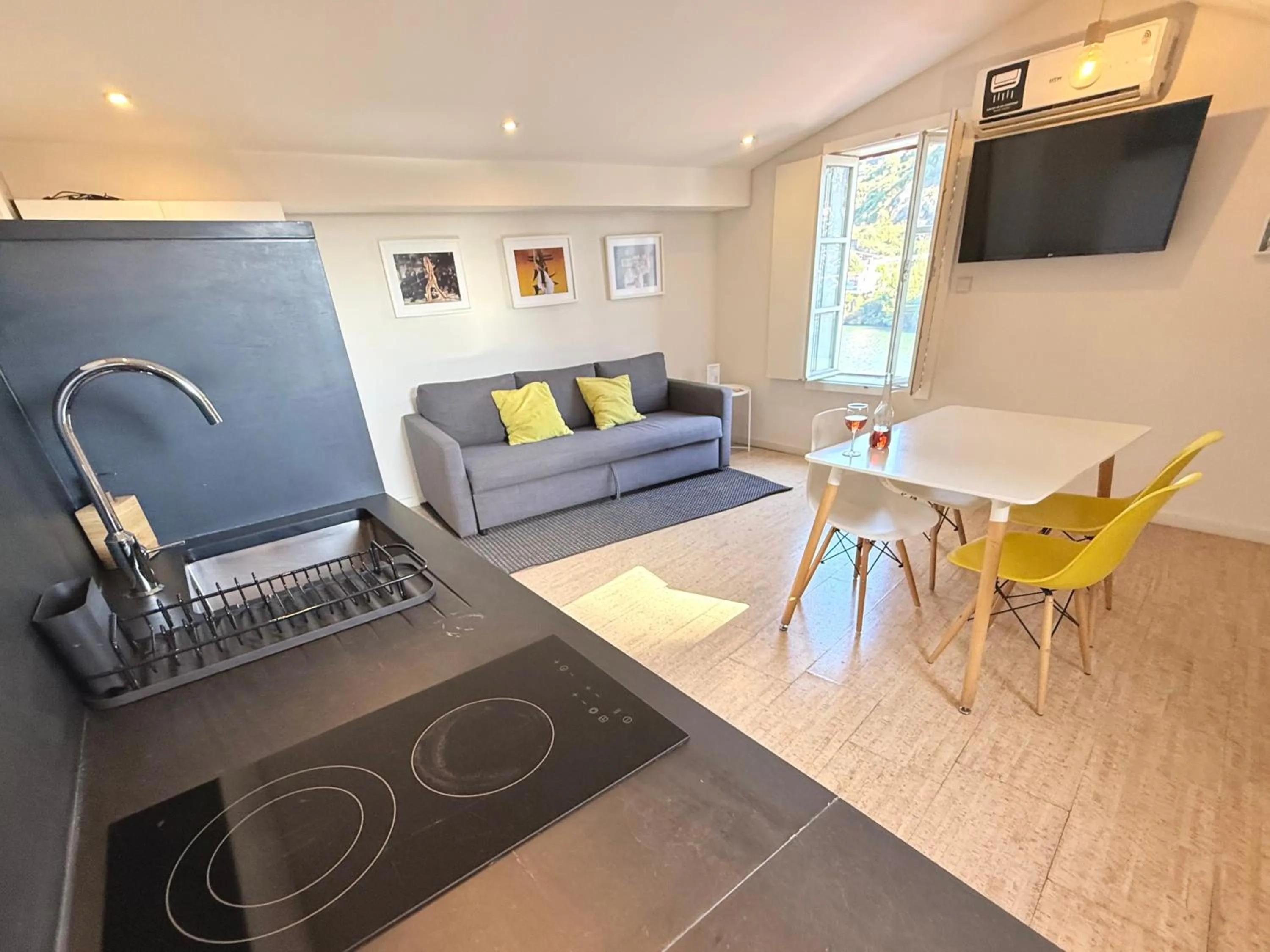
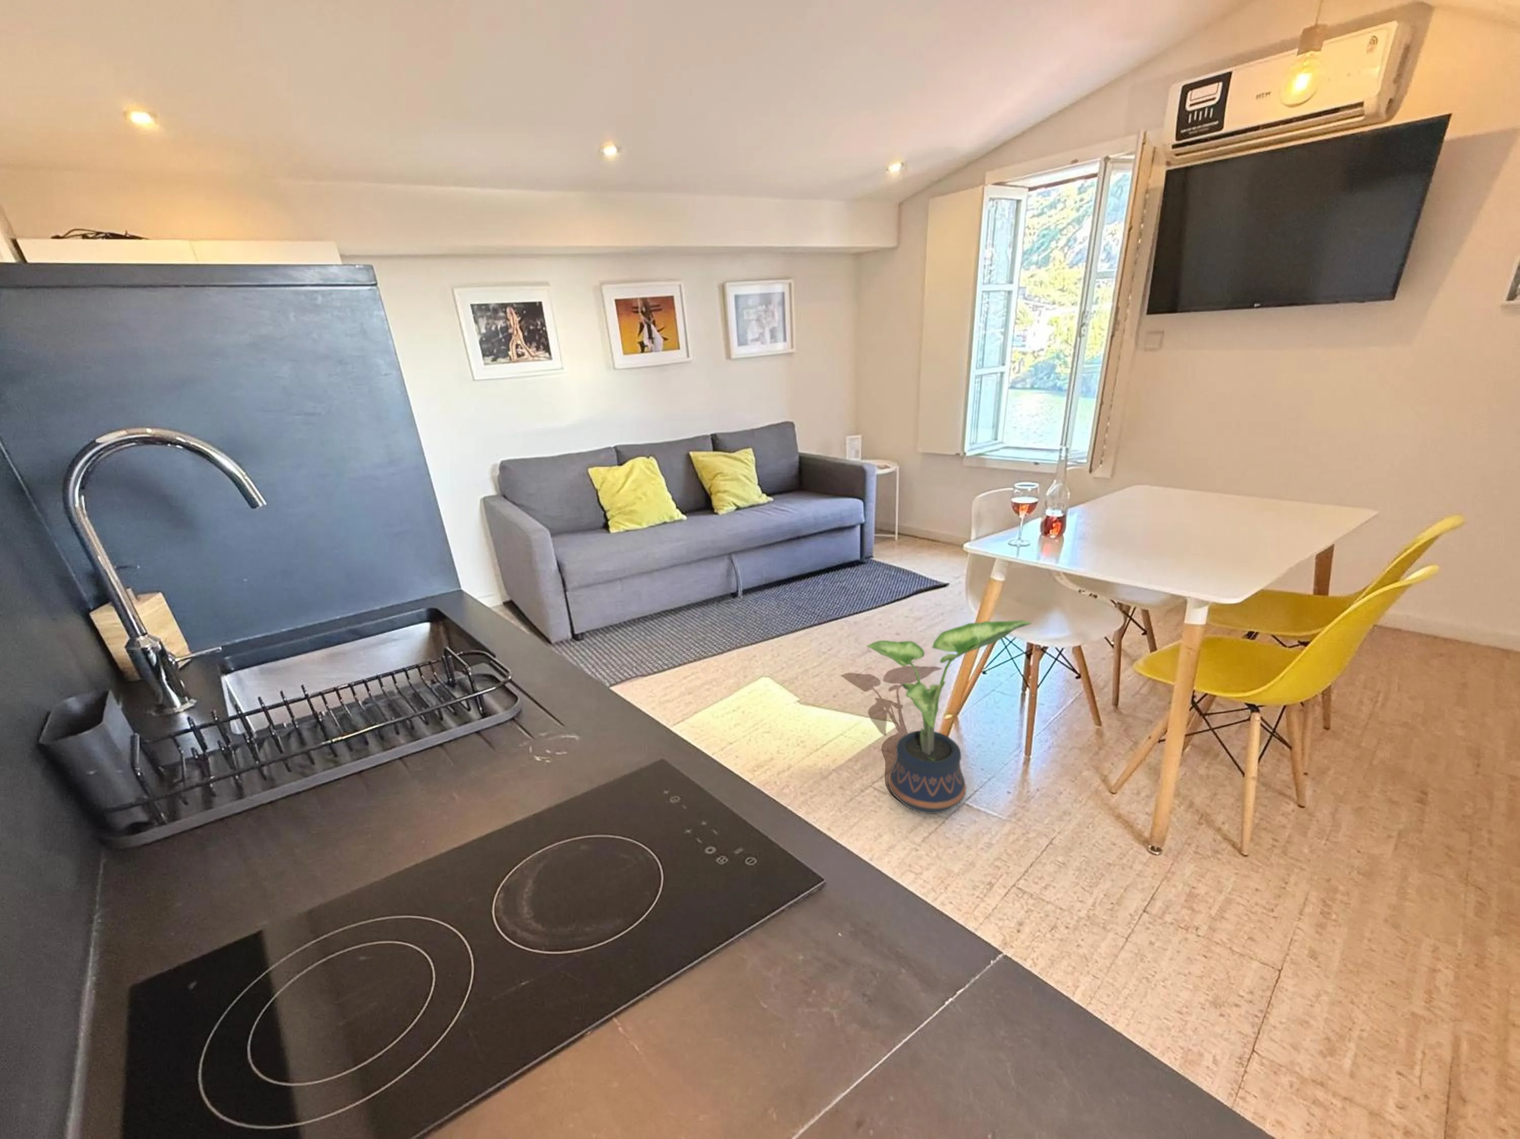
+ potted plant [867,620,1032,815]
